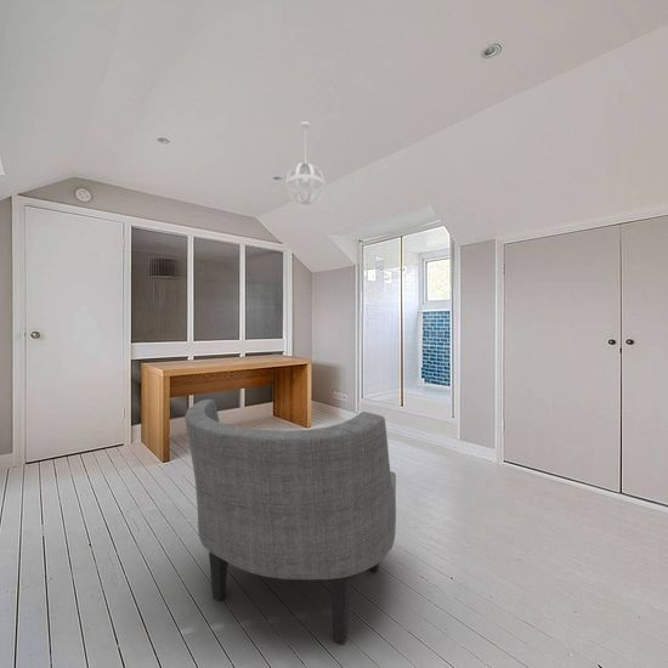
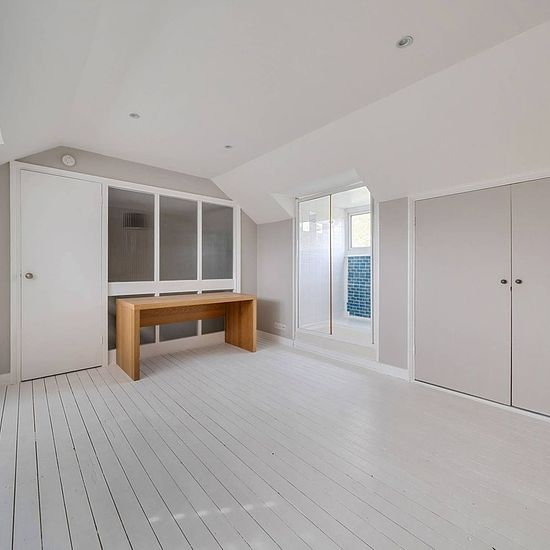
- pendant light [284,120,327,206]
- armchair [183,398,397,645]
